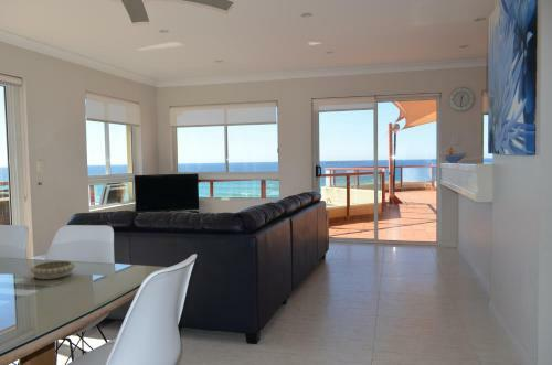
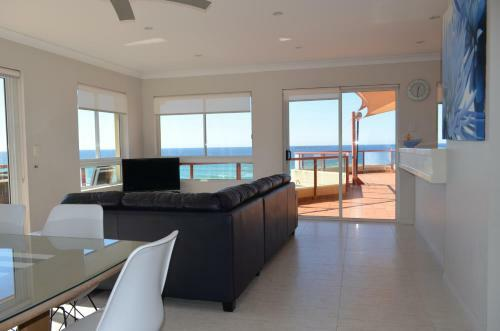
- decorative bowl [29,260,76,280]
